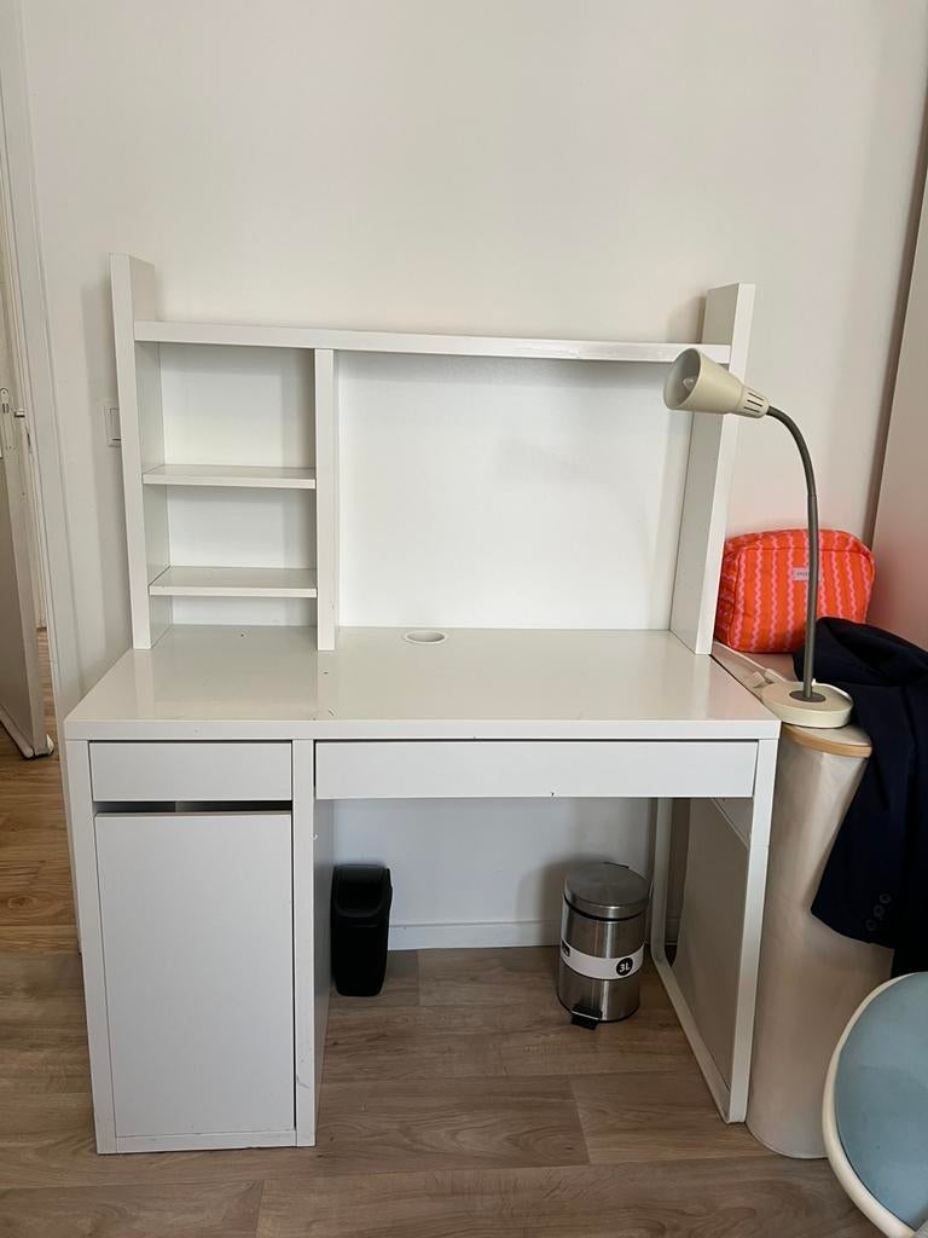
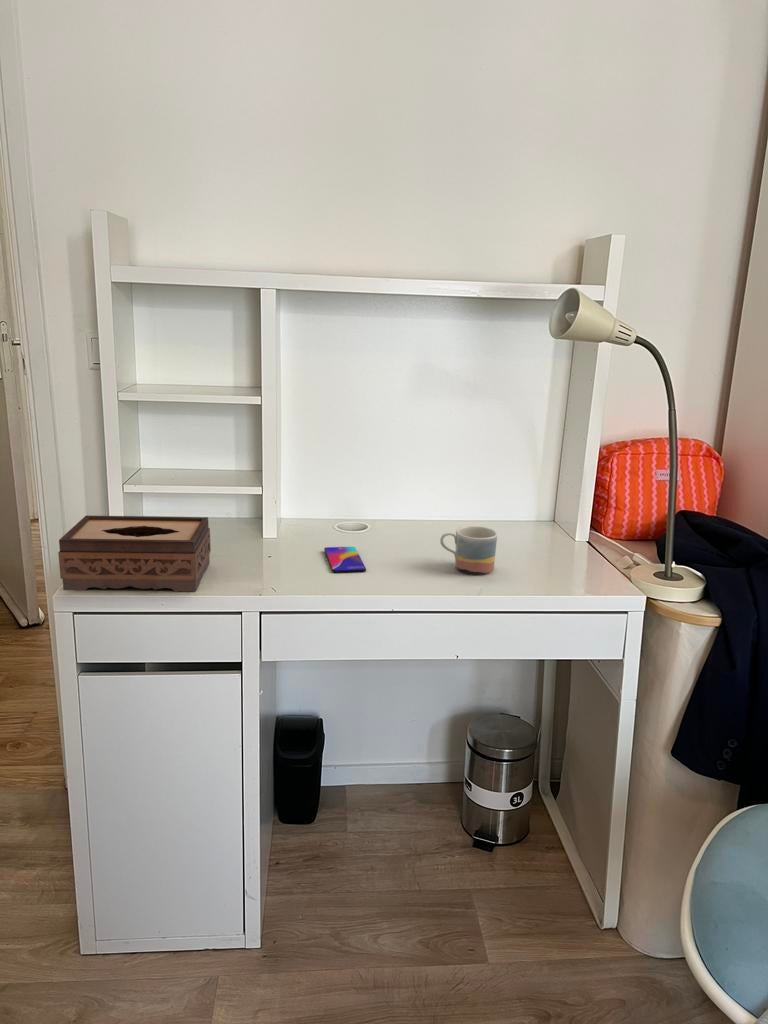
+ tissue box [57,514,212,592]
+ smartphone [323,546,367,573]
+ mug [439,525,498,575]
